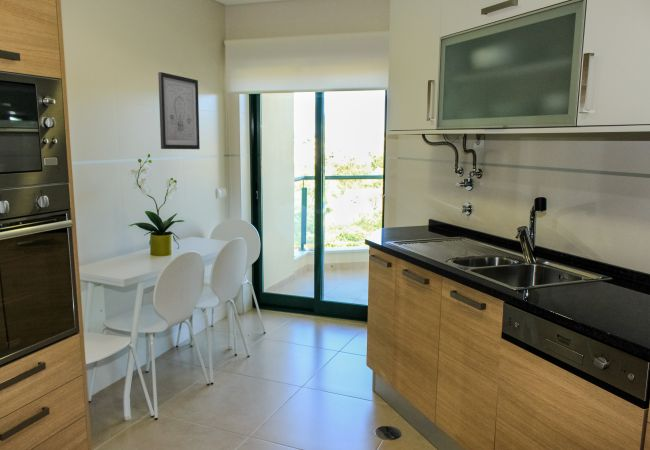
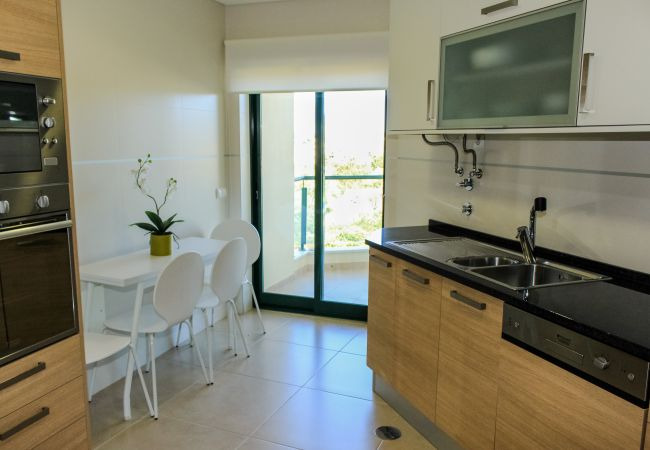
- wall art [157,71,201,150]
